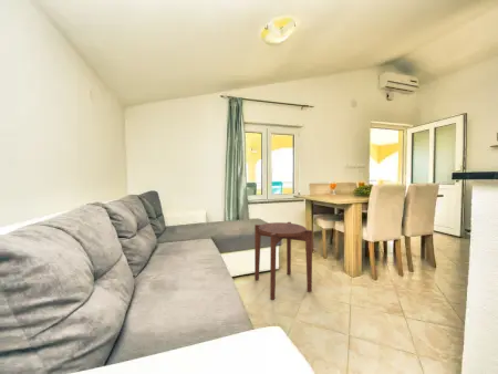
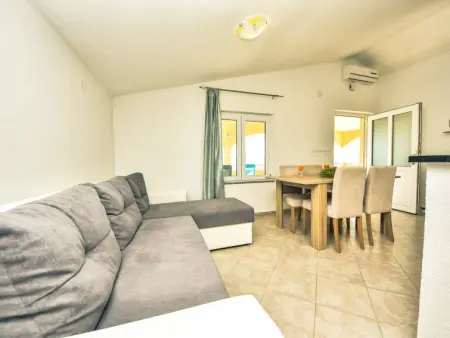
- side table [253,221,313,301]
